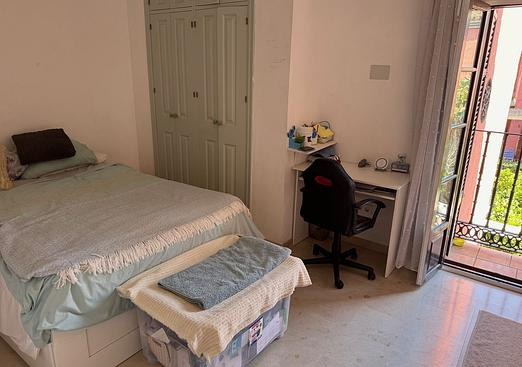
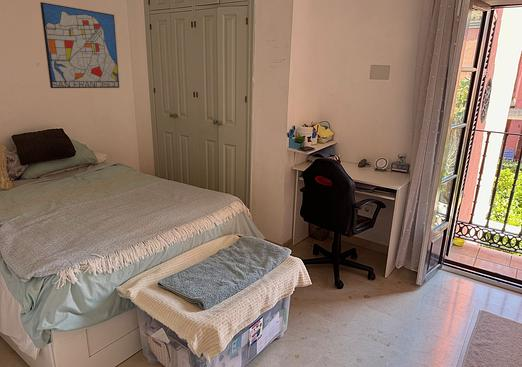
+ wall art [39,1,120,89]
